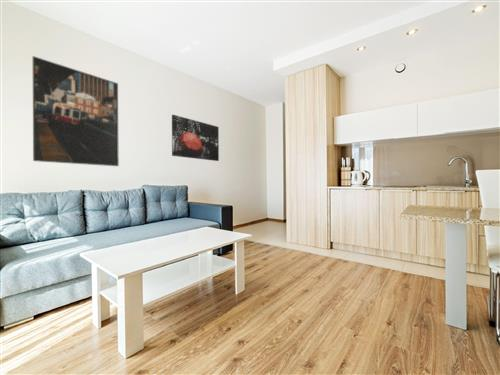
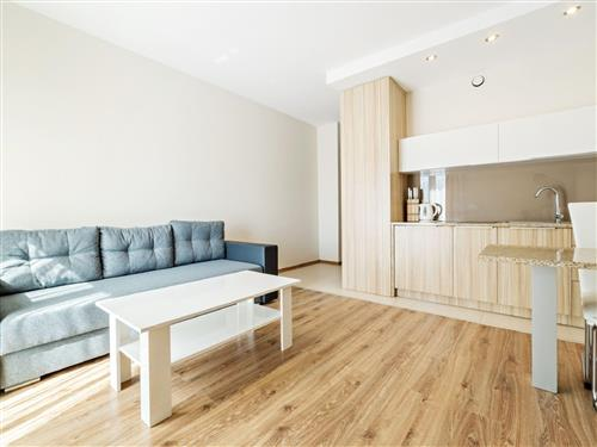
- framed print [32,55,120,167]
- wall art [171,114,220,162]
